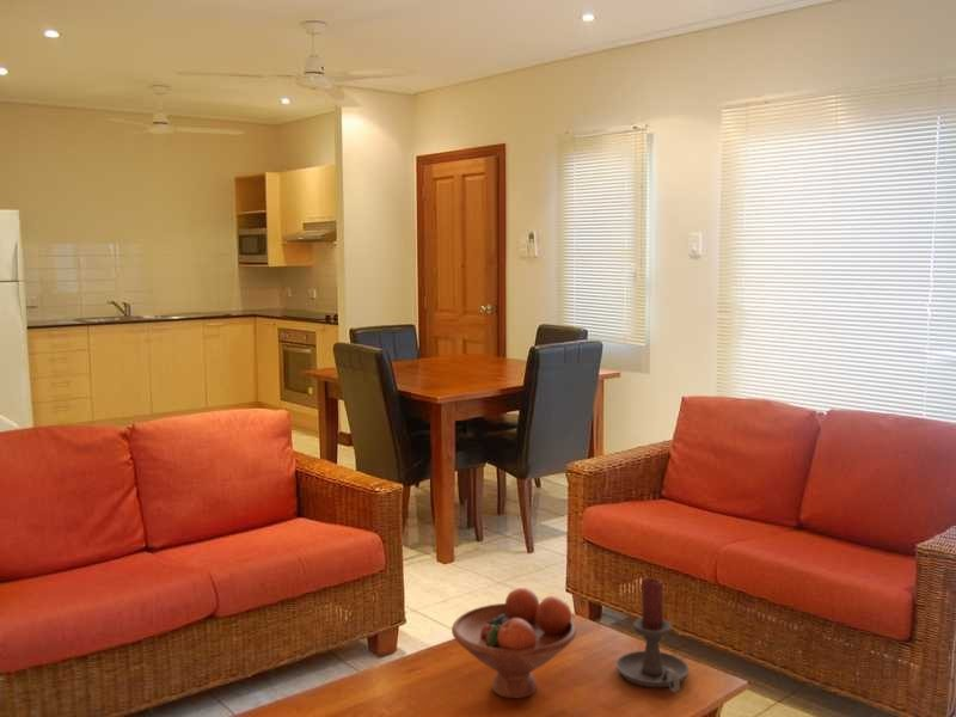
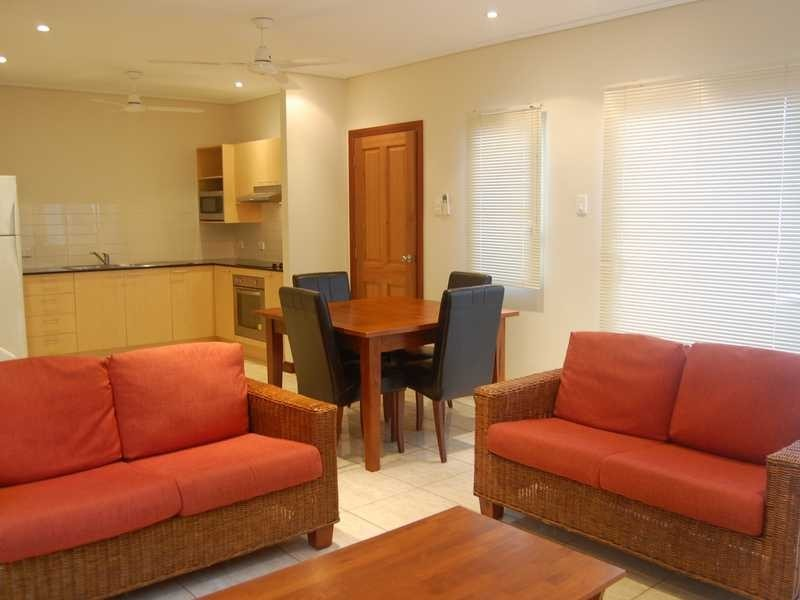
- fruit bowl [451,587,577,699]
- candle holder [615,576,690,693]
